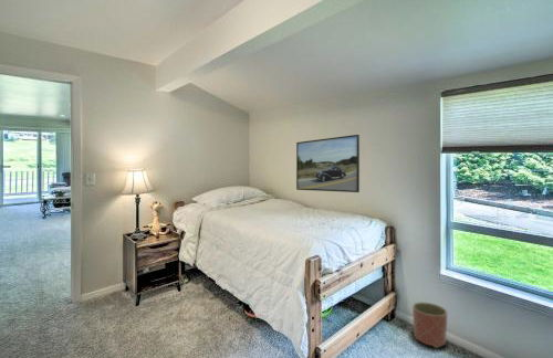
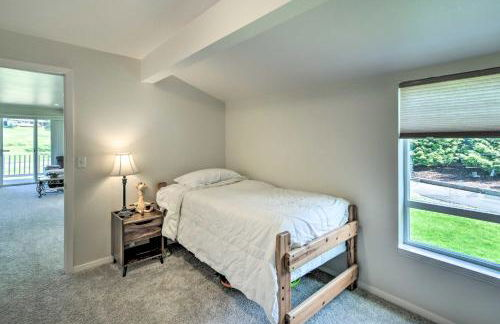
- planter [411,301,448,349]
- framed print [295,134,361,193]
